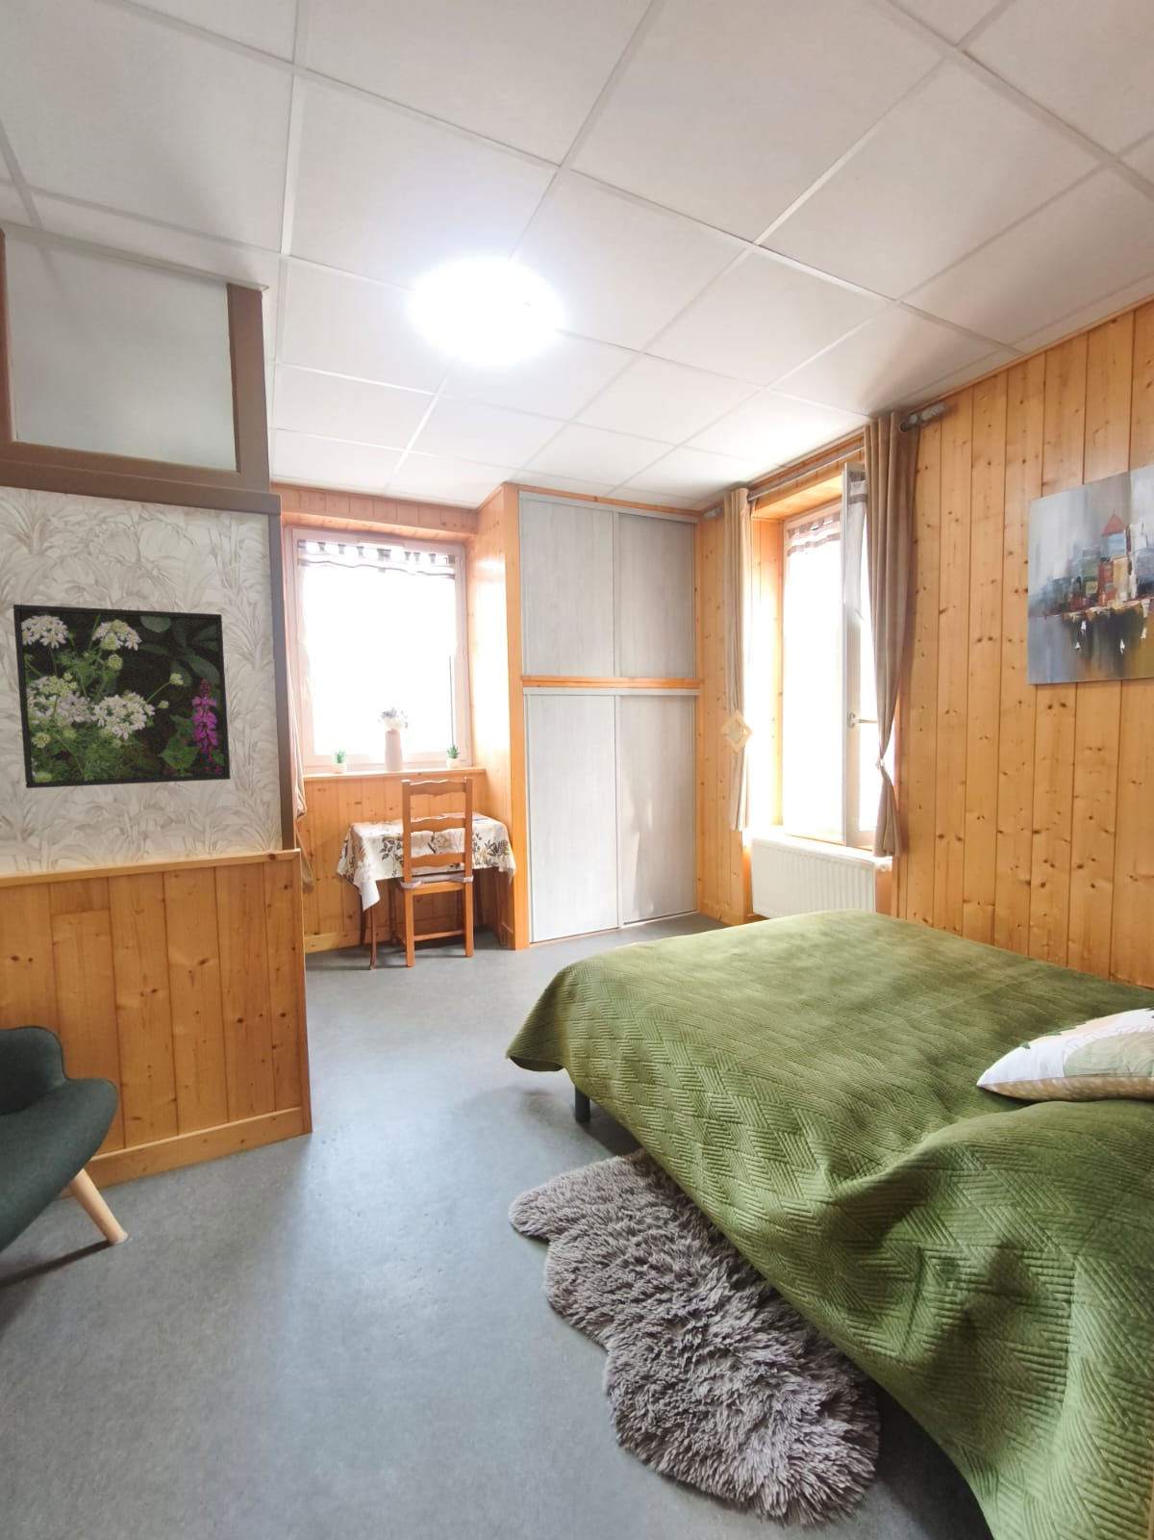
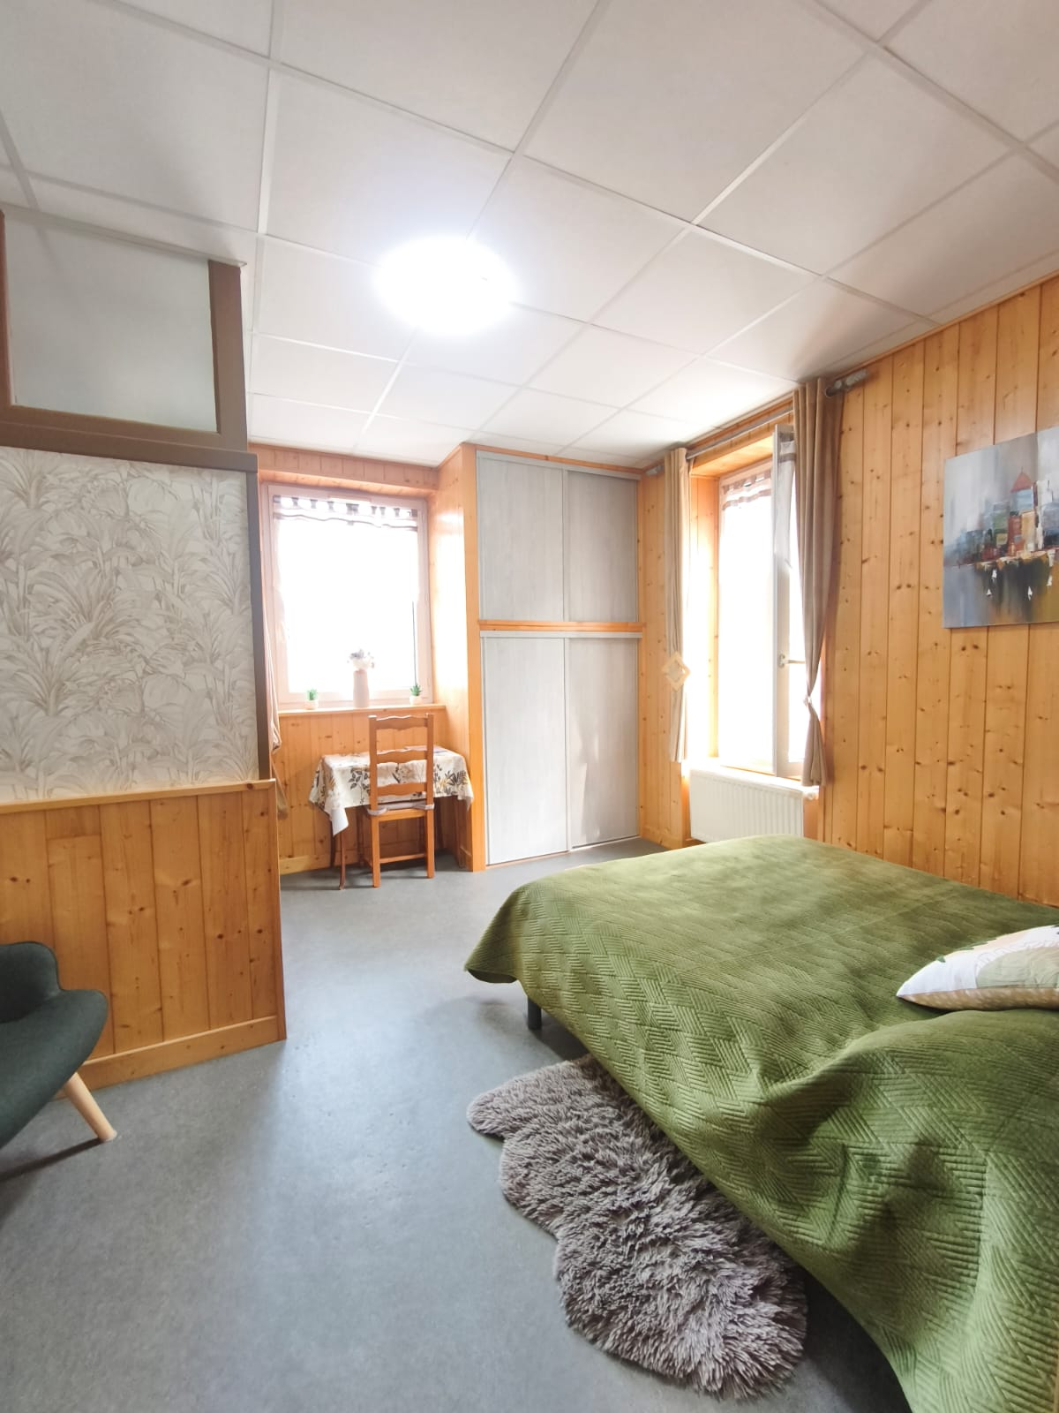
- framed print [12,604,232,789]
